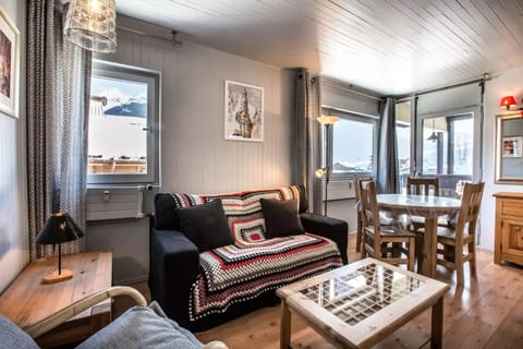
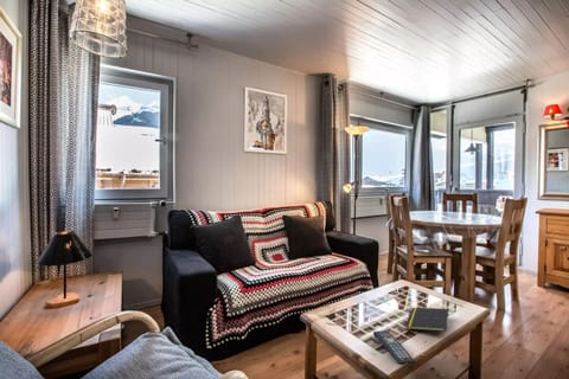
+ notepad [404,307,449,333]
+ remote control [372,329,416,366]
